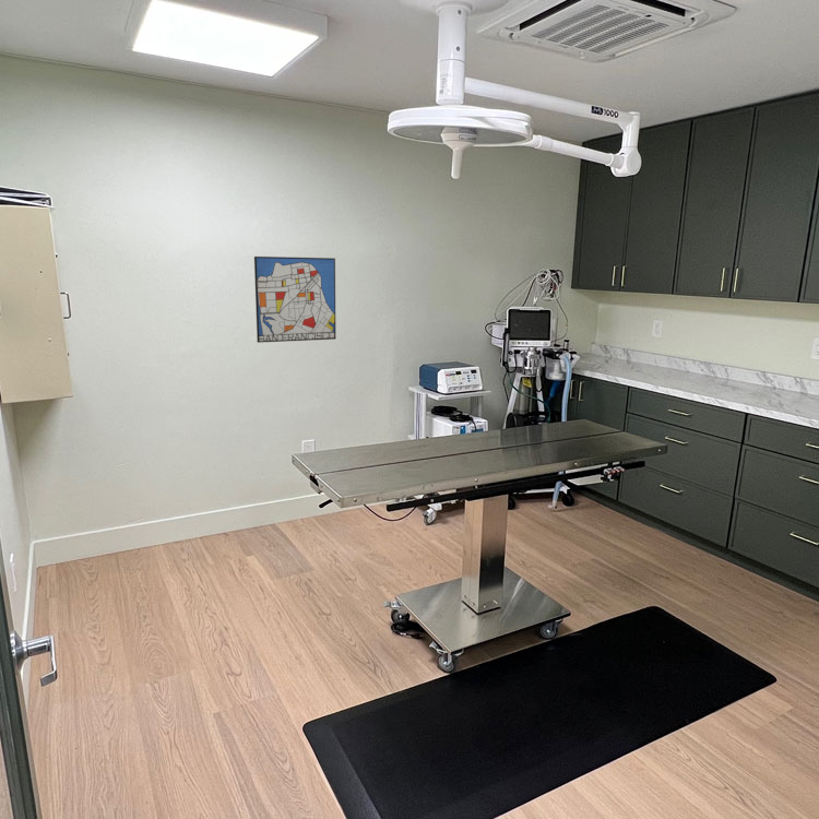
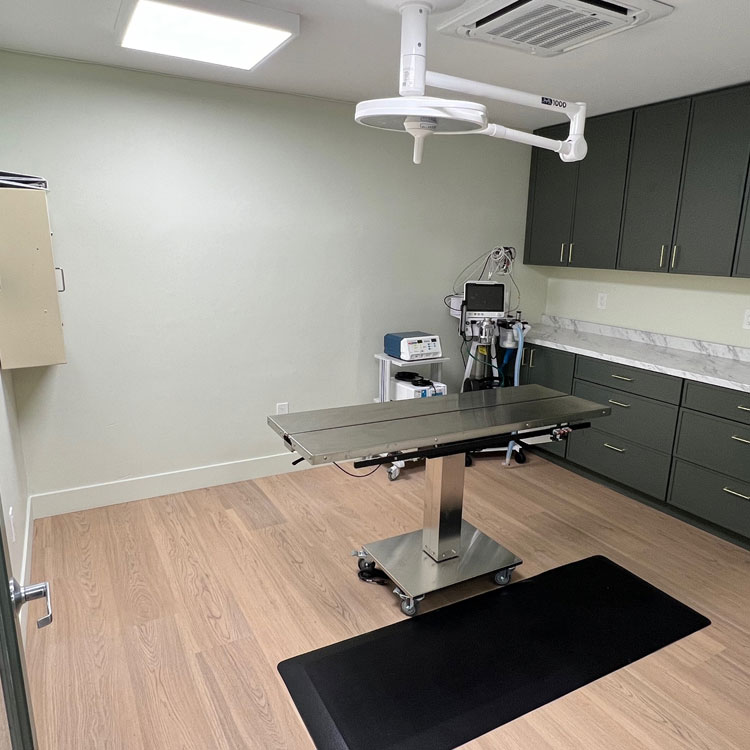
- wall art [253,256,337,344]
